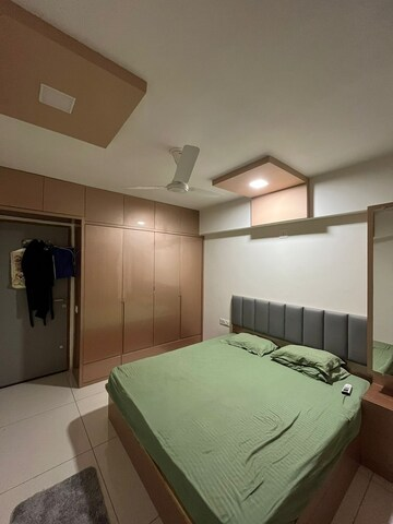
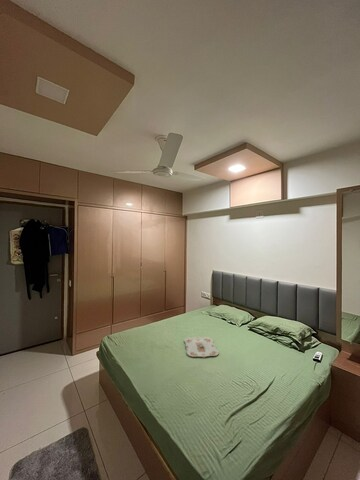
+ serving tray [183,336,220,358]
